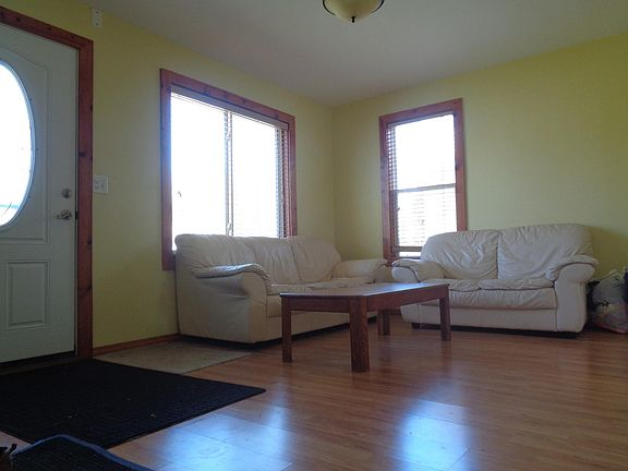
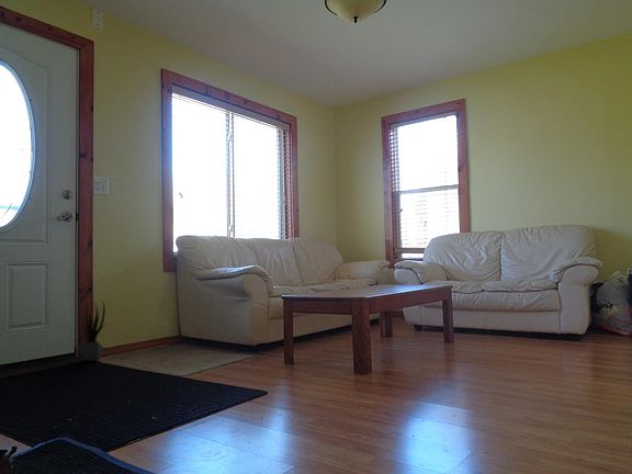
+ potted plant [78,300,108,362]
